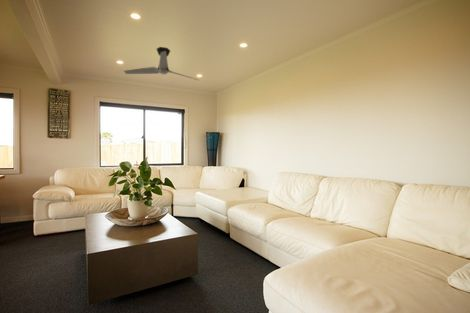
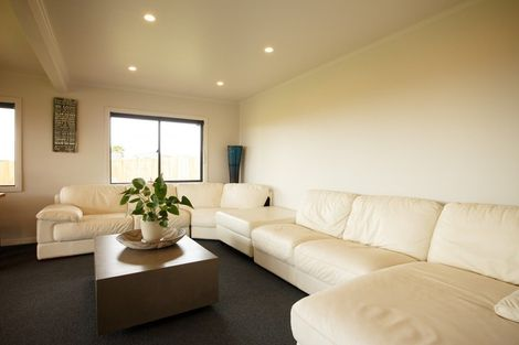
- ceiling fan [123,46,199,81]
